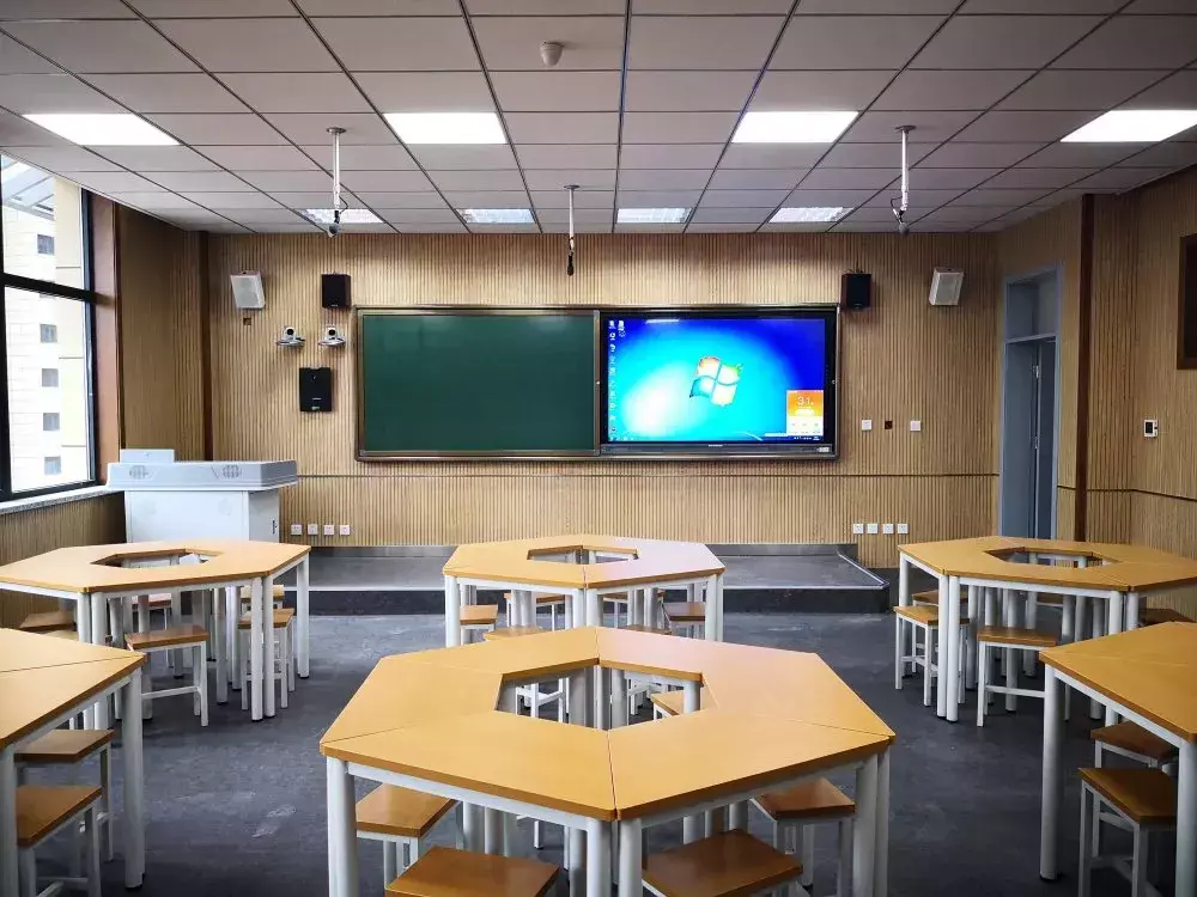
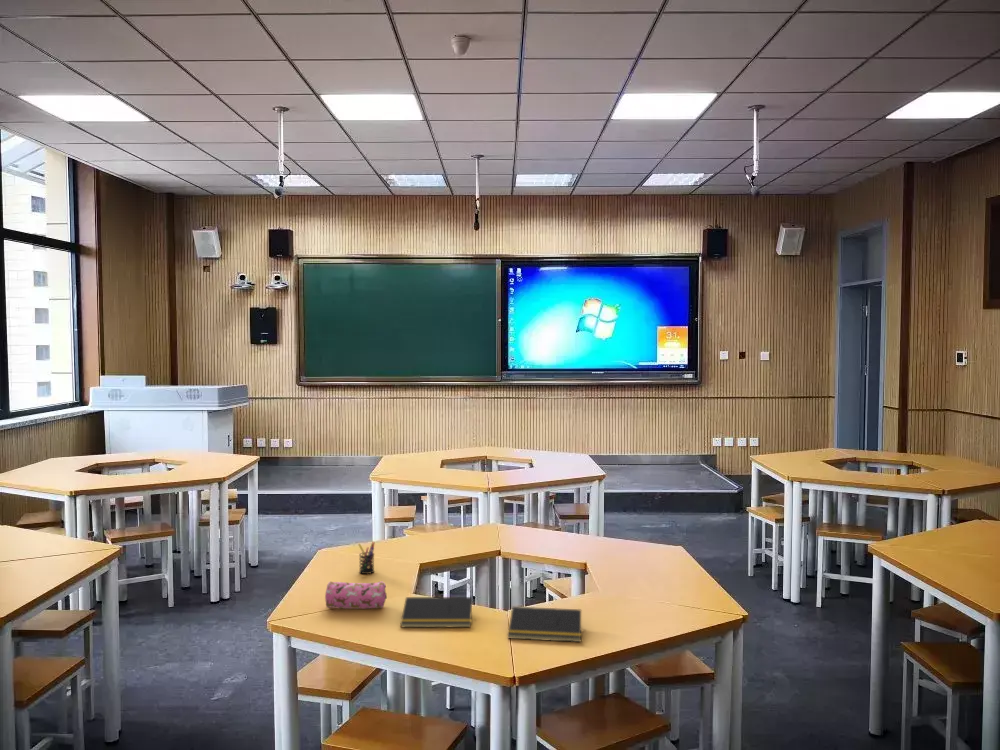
+ pencil case [324,580,388,610]
+ pen holder [357,541,375,575]
+ notepad [507,606,582,643]
+ notepad [400,596,473,628]
